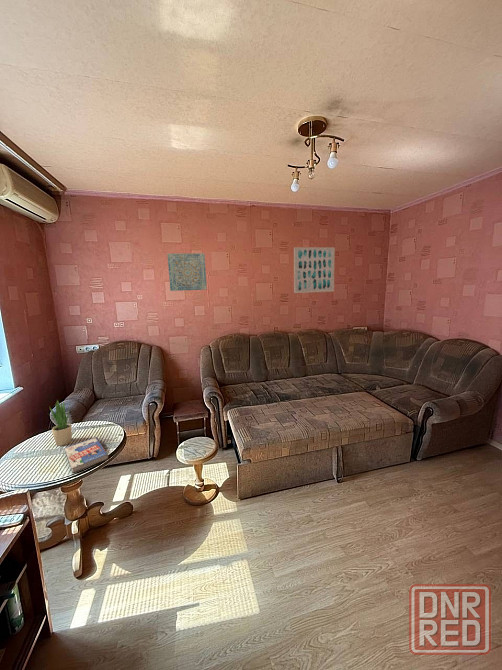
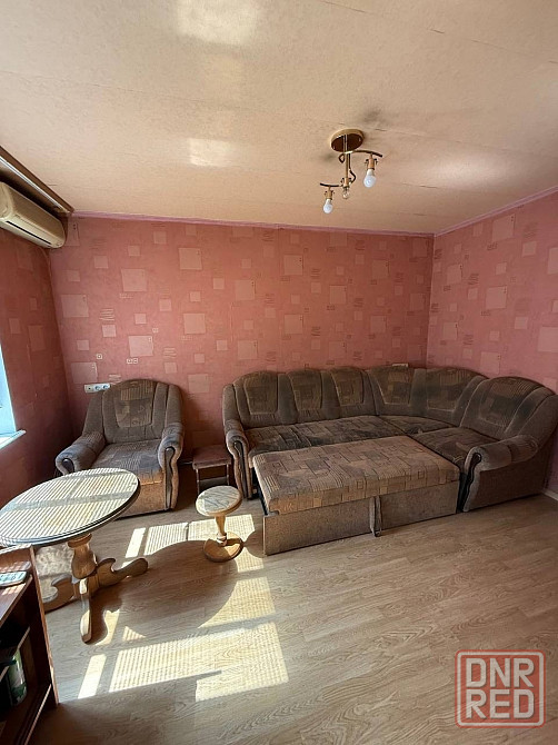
- wall art [166,252,208,292]
- wall art [293,246,336,294]
- potted plant [48,398,73,447]
- book [64,436,109,474]
